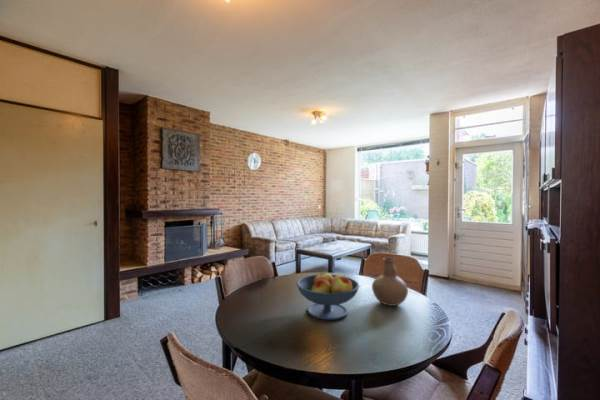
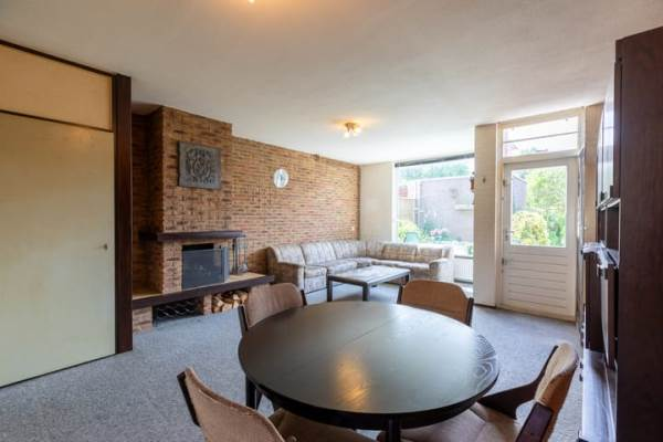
- vase [371,257,409,307]
- fruit bowl [296,271,360,321]
